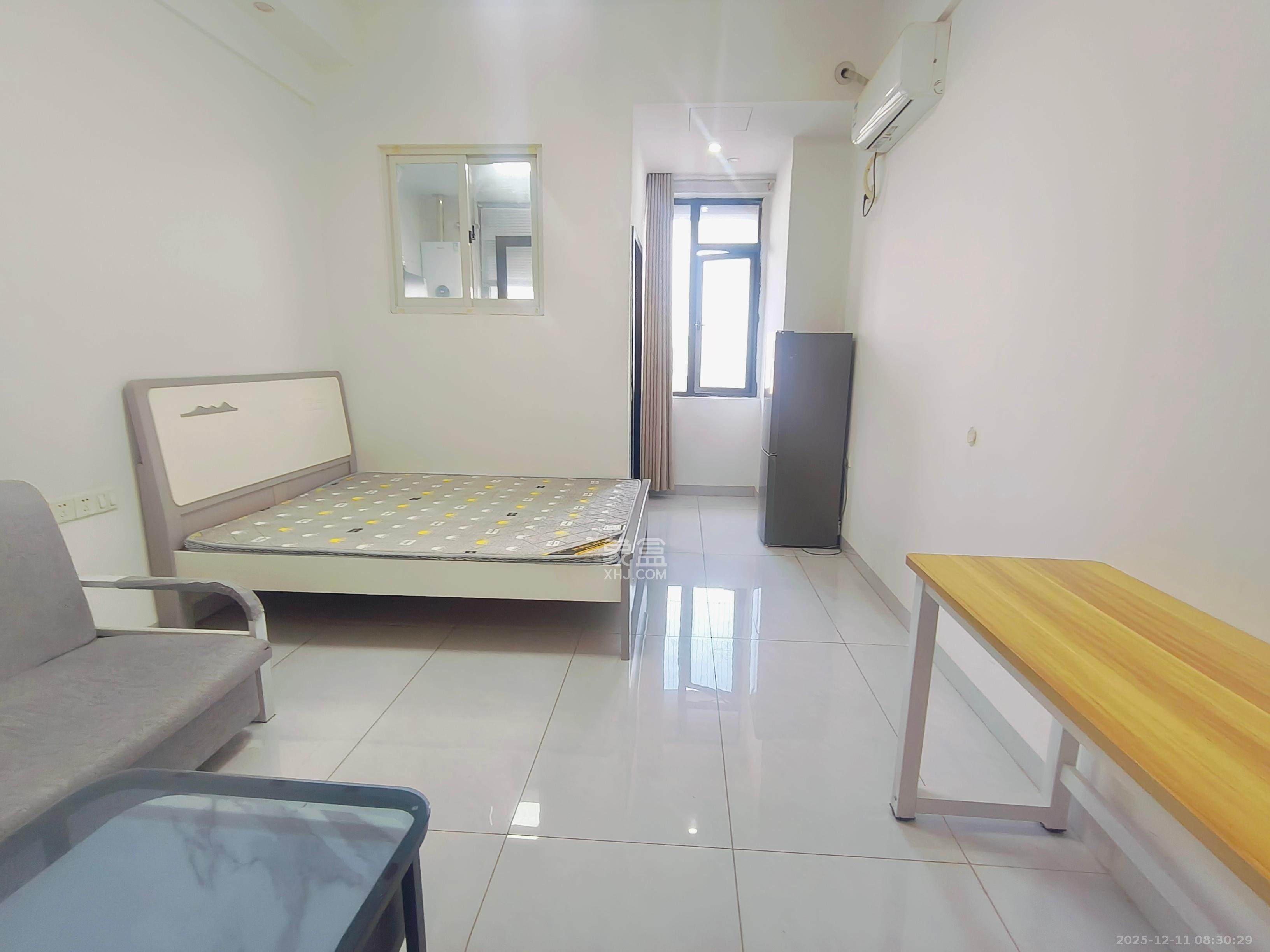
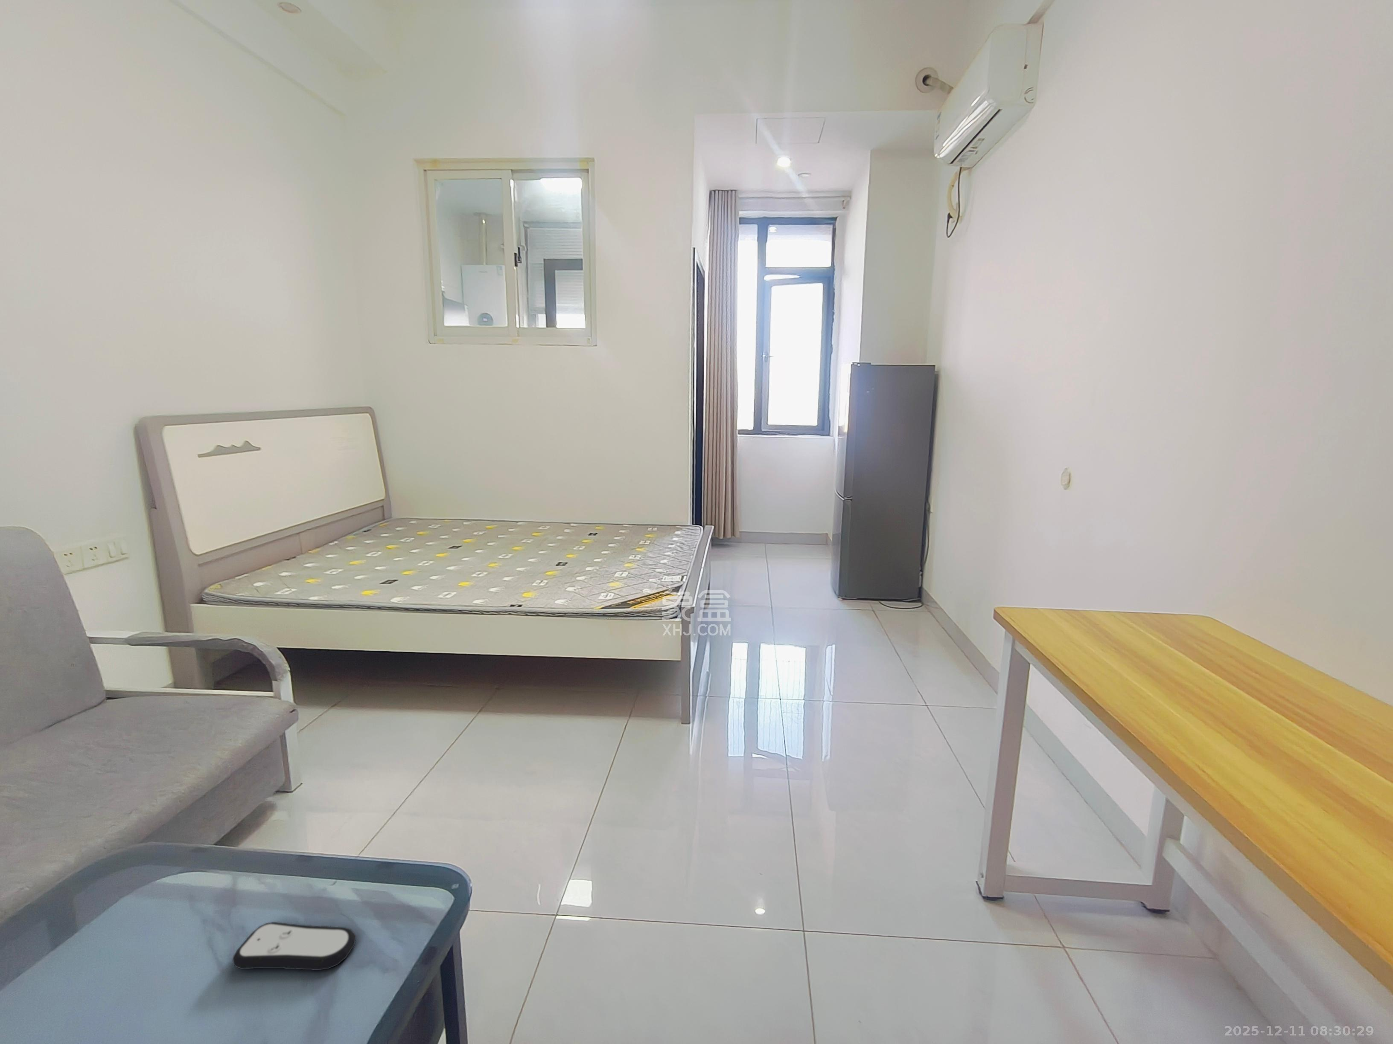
+ remote control [233,921,356,971]
